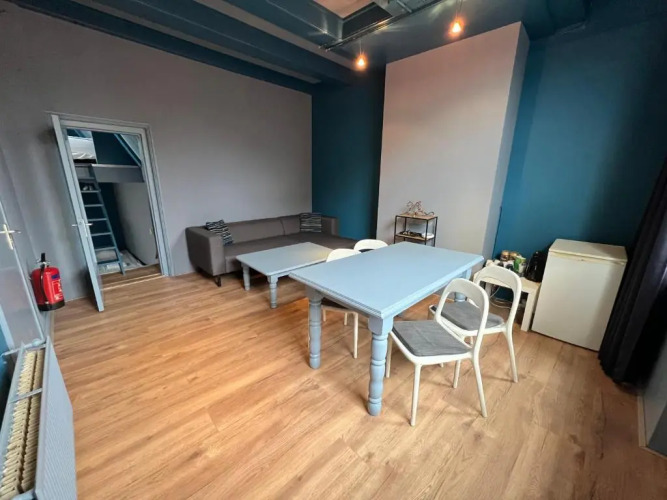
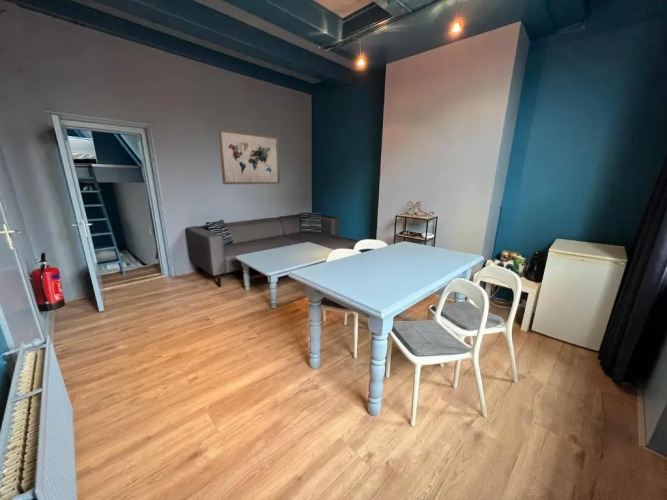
+ wall art [217,128,281,185]
